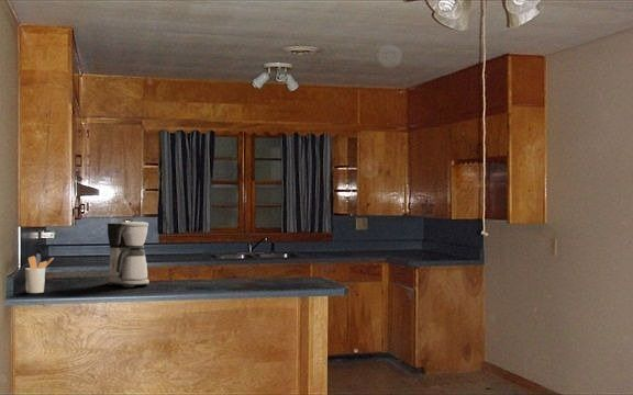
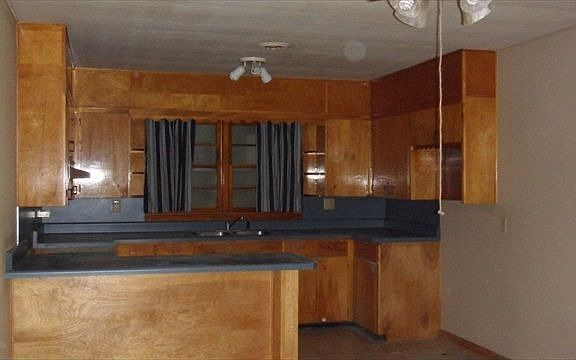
- coffee maker [107,221,149,289]
- utensil holder [24,256,55,294]
